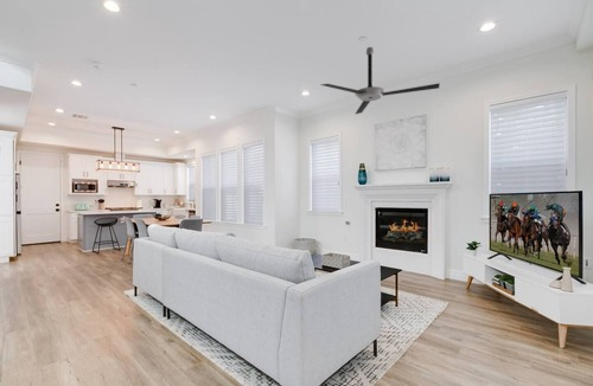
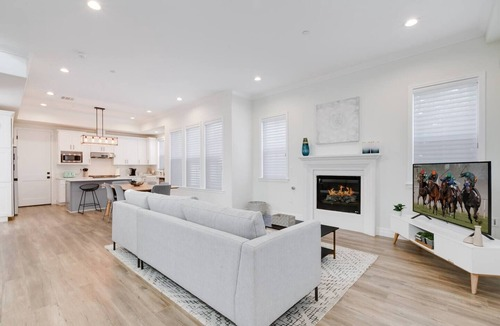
- ceiling fan [319,46,441,115]
